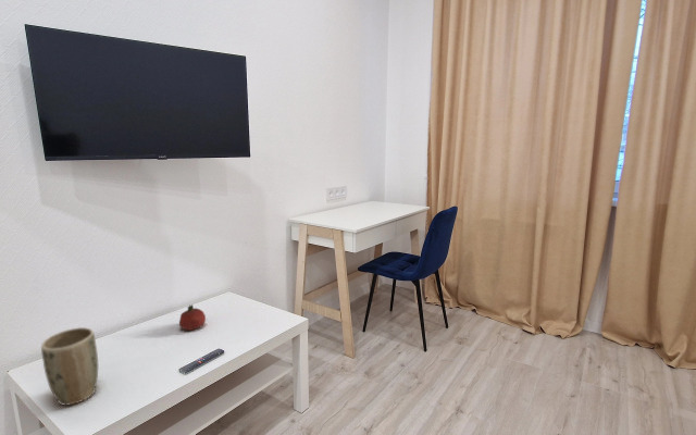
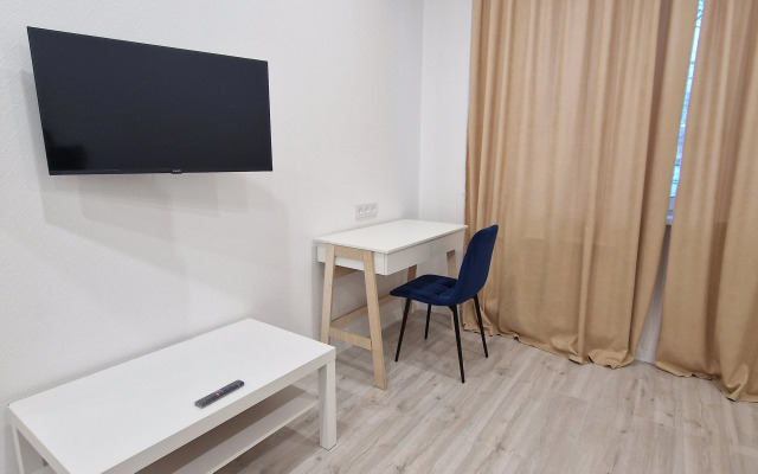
- plant pot [40,326,99,407]
- fruit [178,303,207,332]
